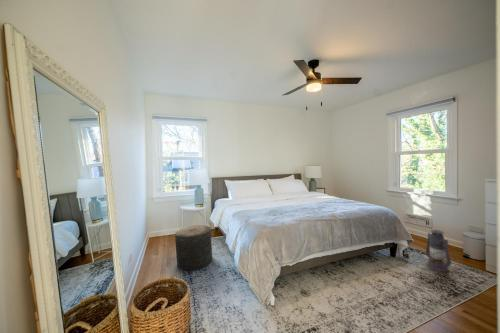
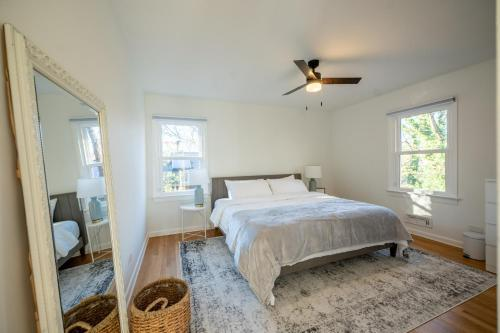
- lantern [425,229,457,273]
- stool [174,224,213,271]
